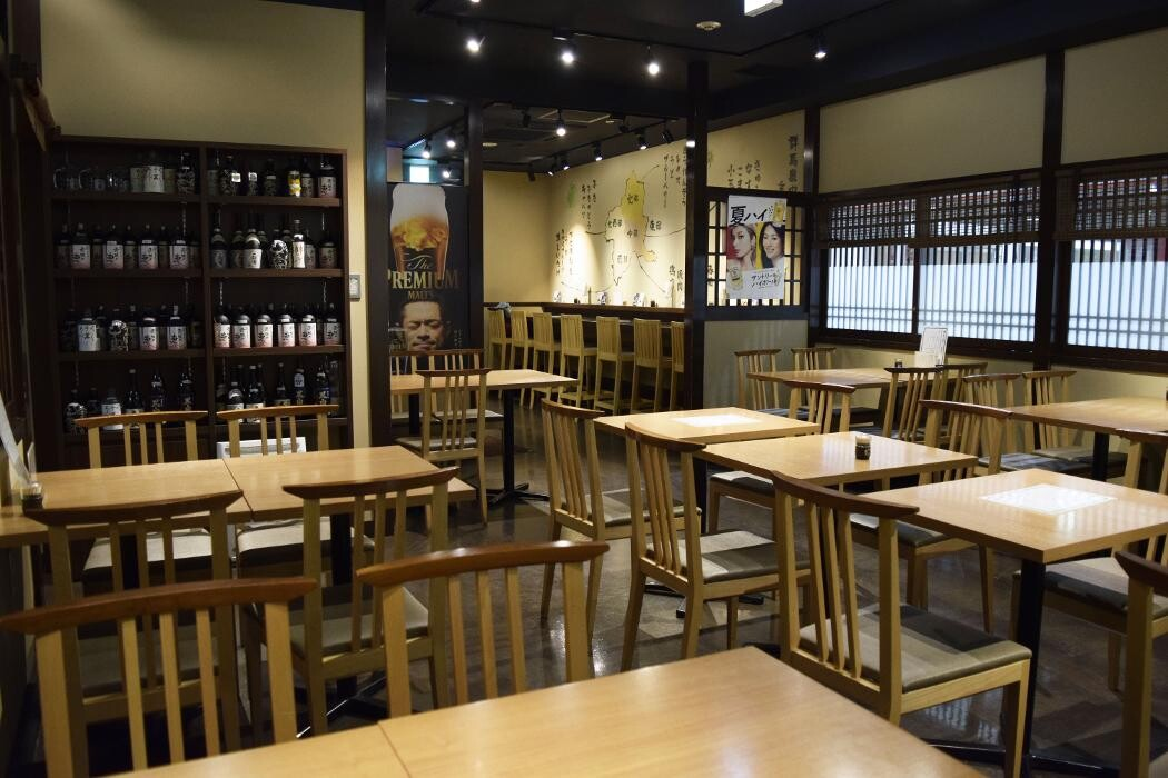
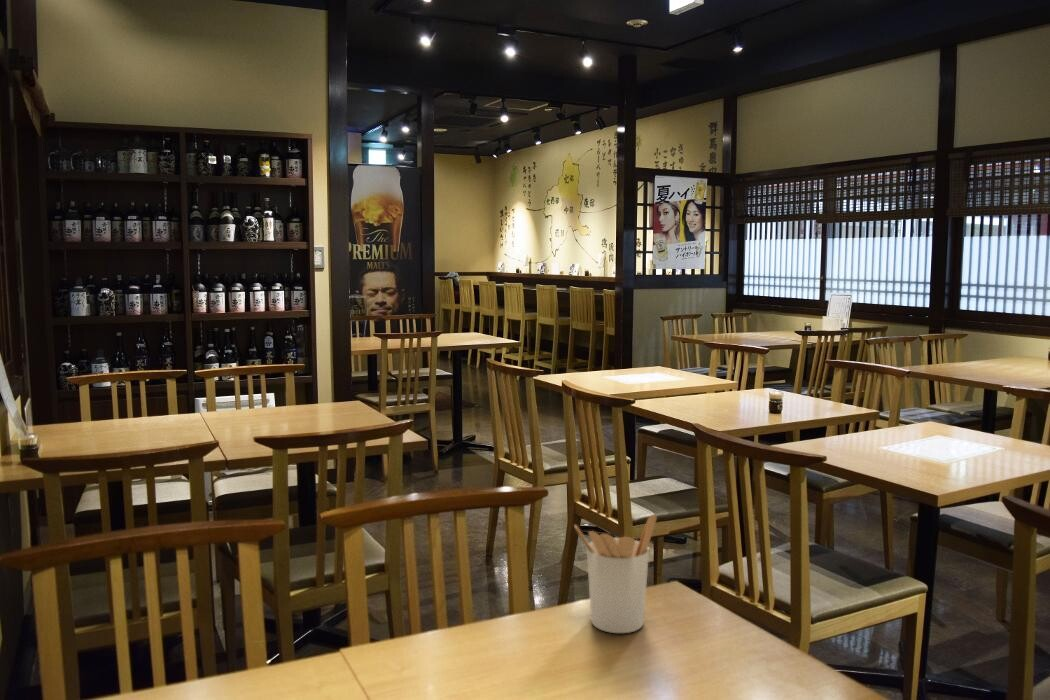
+ utensil holder [573,513,658,634]
